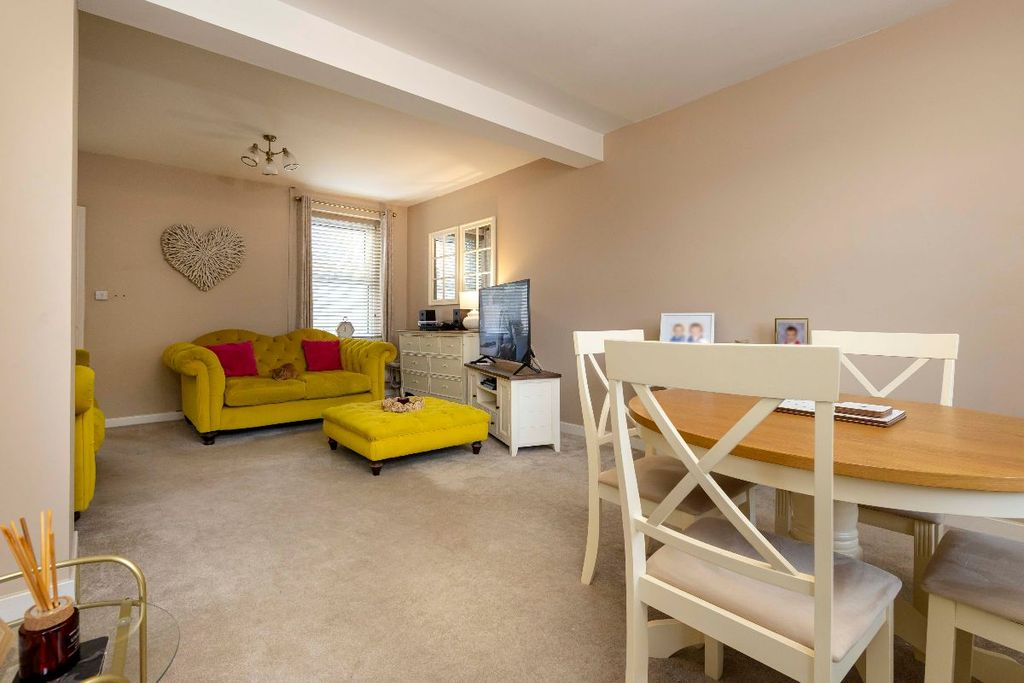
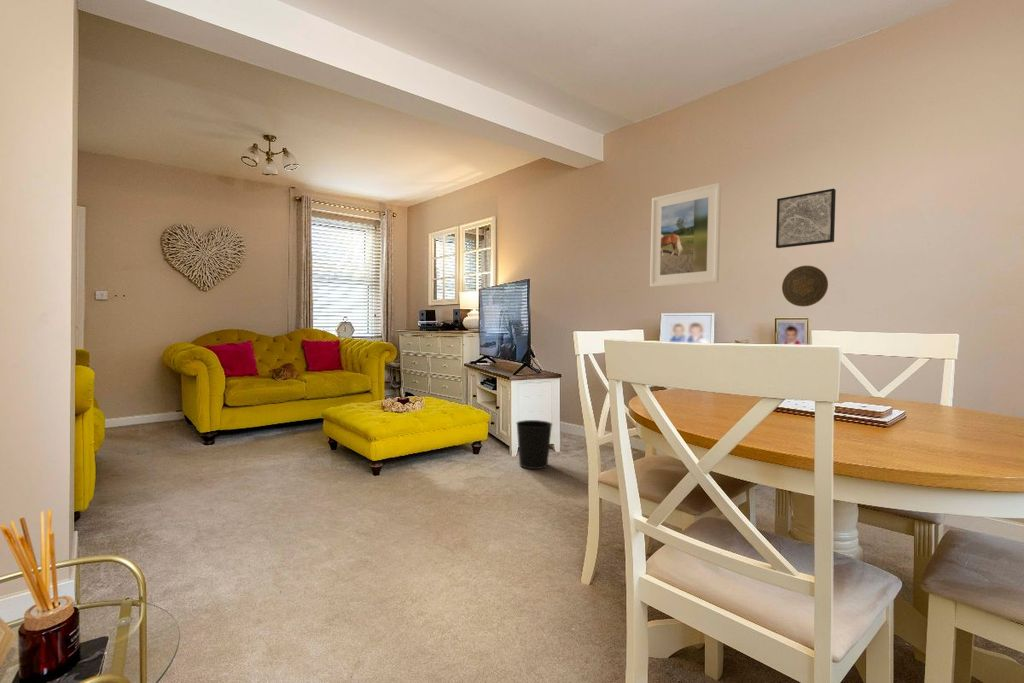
+ wastebasket [515,419,553,470]
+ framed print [649,182,722,288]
+ wall art [775,187,837,249]
+ decorative plate [781,265,829,308]
